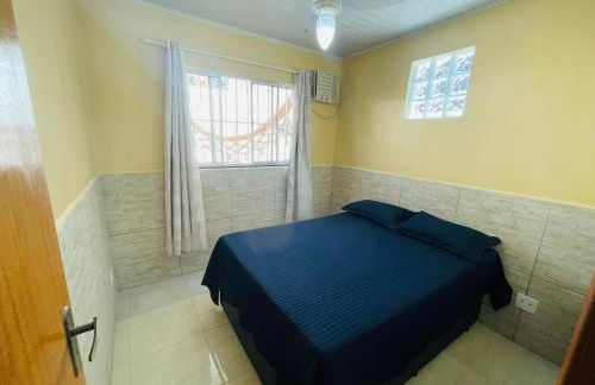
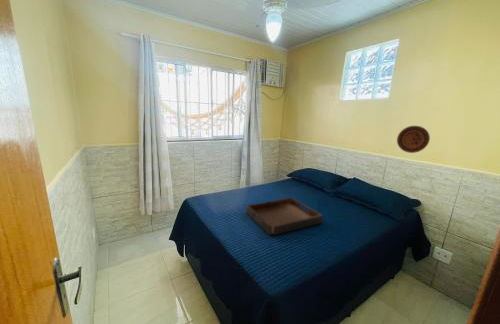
+ decorative plate [396,125,431,154]
+ serving tray [245,196,324,236]
